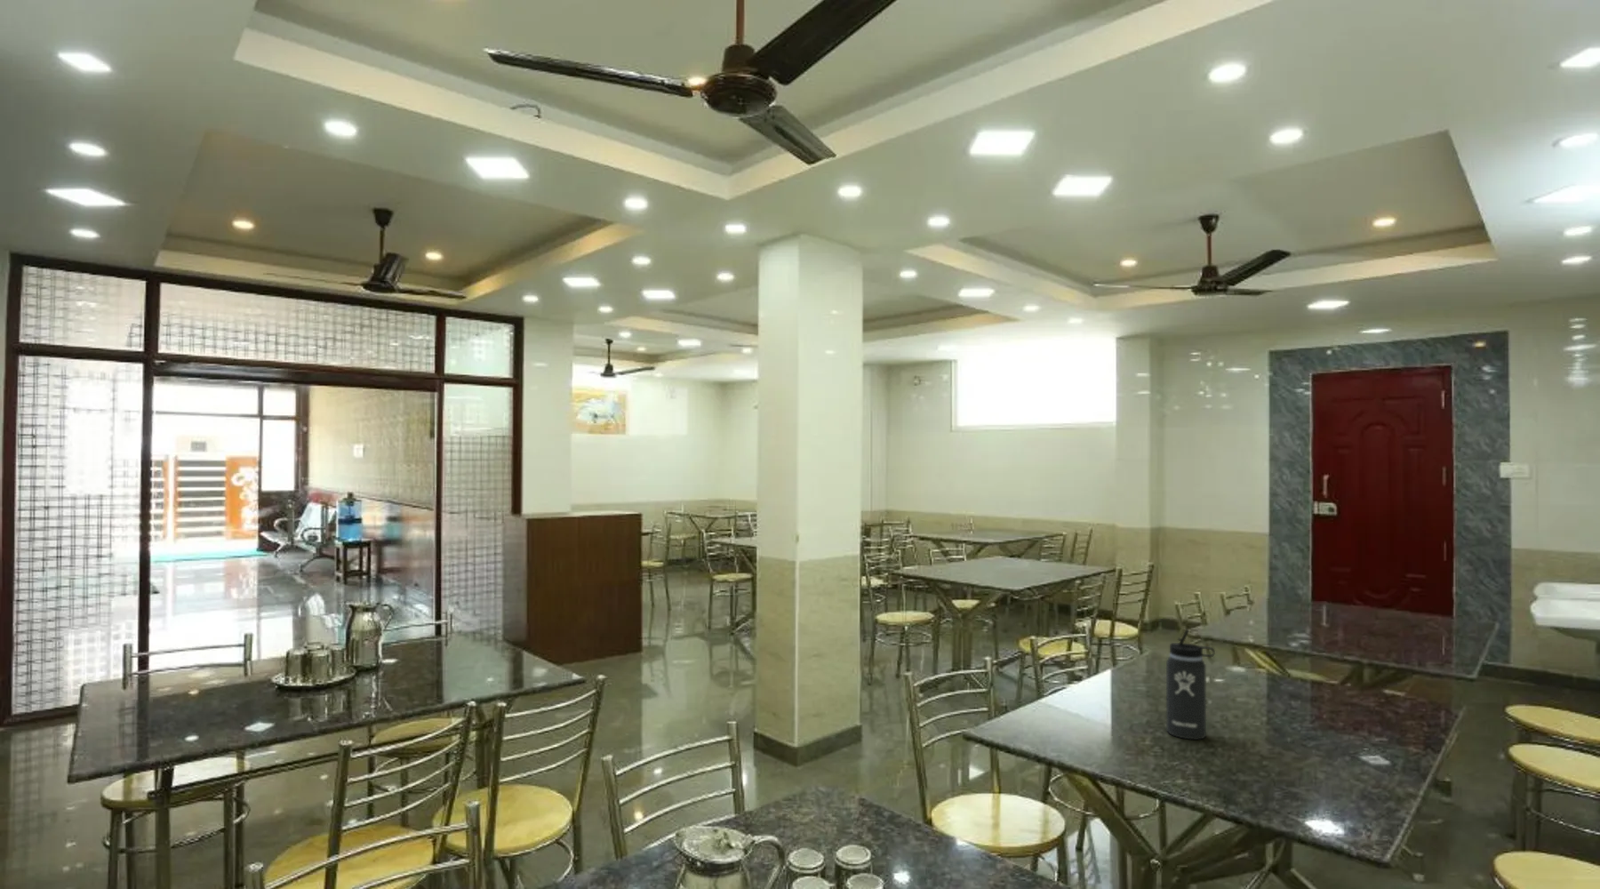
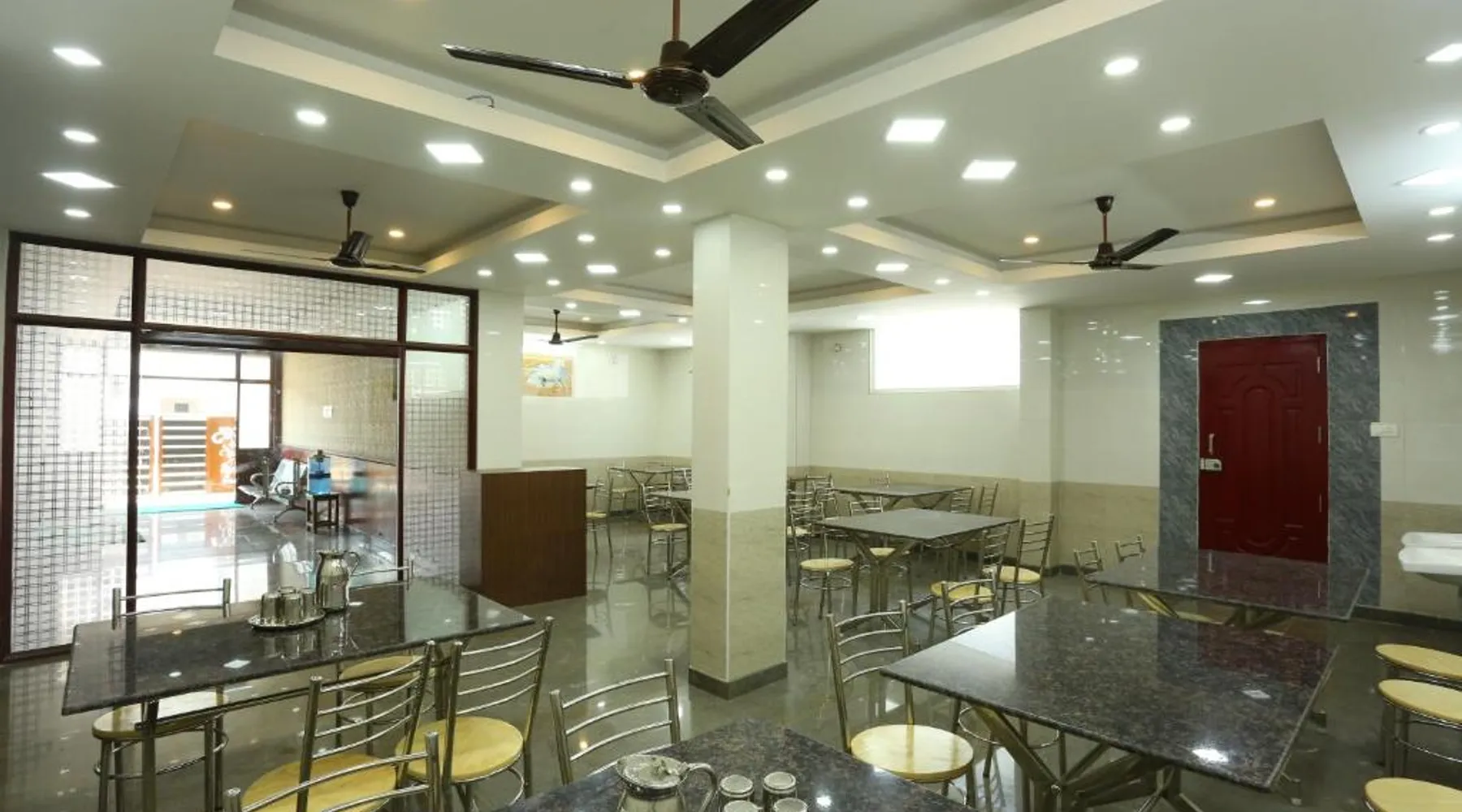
- thermos bottle [1166,628,1216,740]
